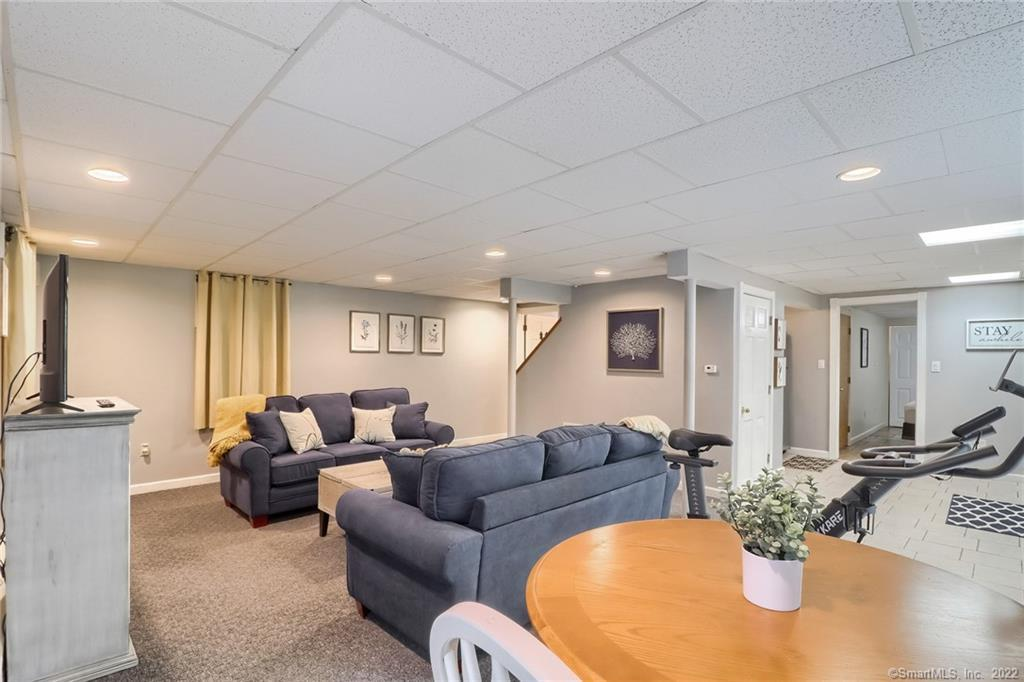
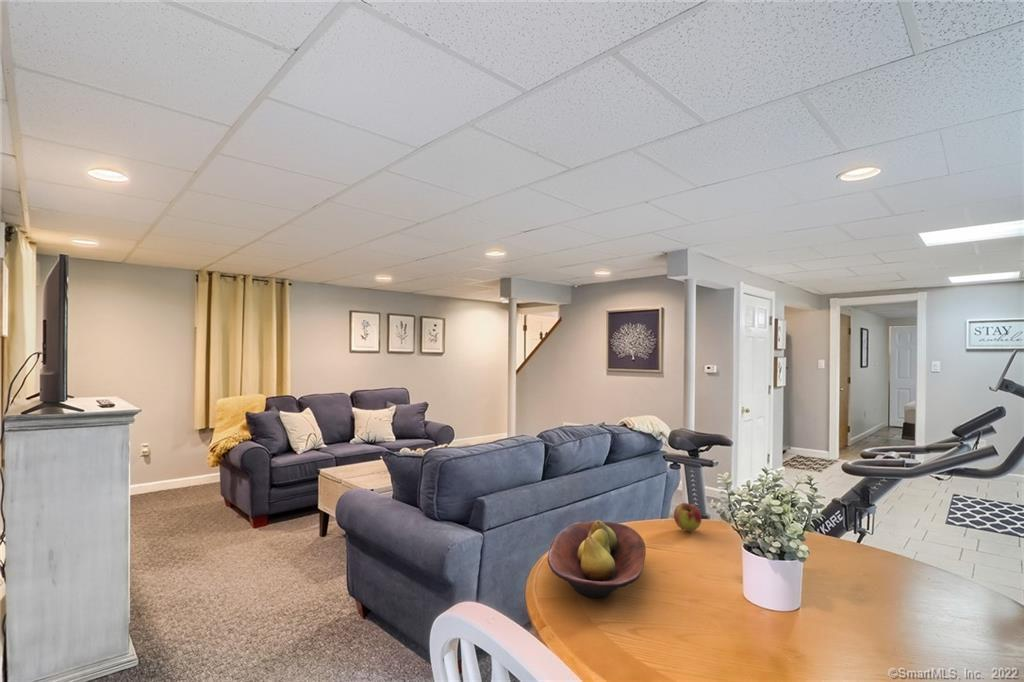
+ apple [673,502,703,532]
+ fruit bowl [547,519,647,599]
